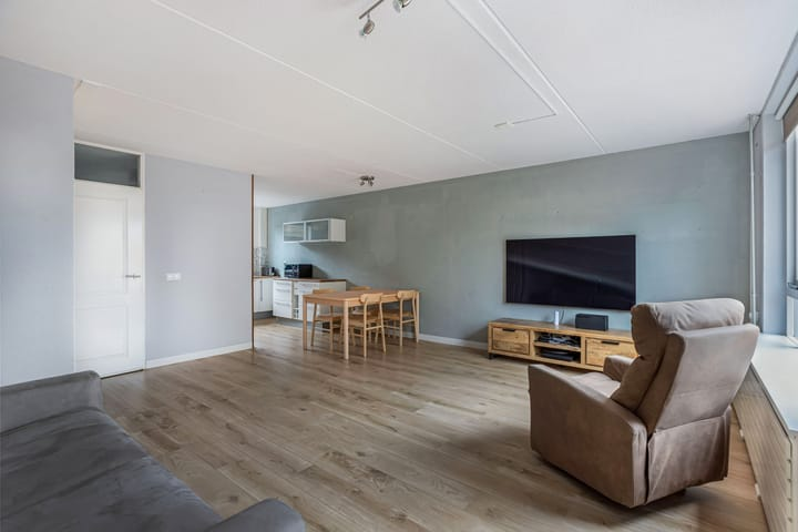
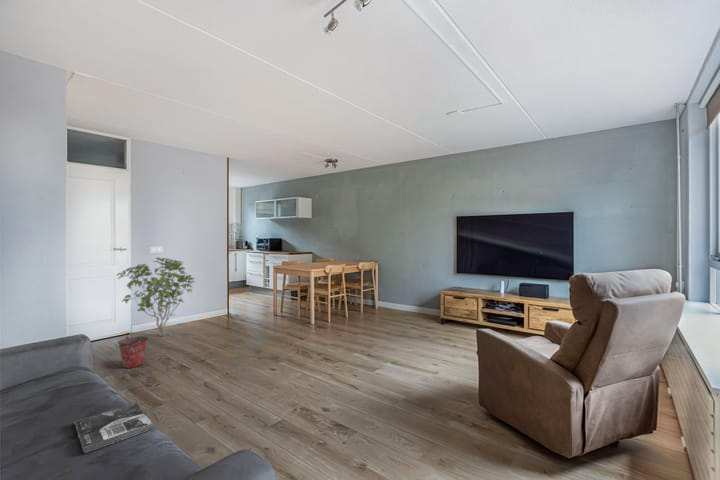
+ magazine [73,402,155,455]
+ bucket [115,335,149,369]
+ shrub [115,257,196,337]
